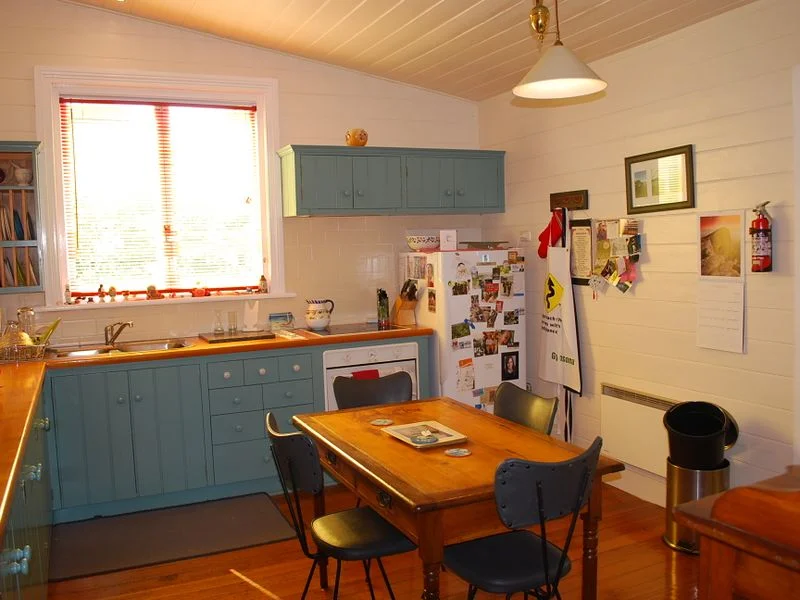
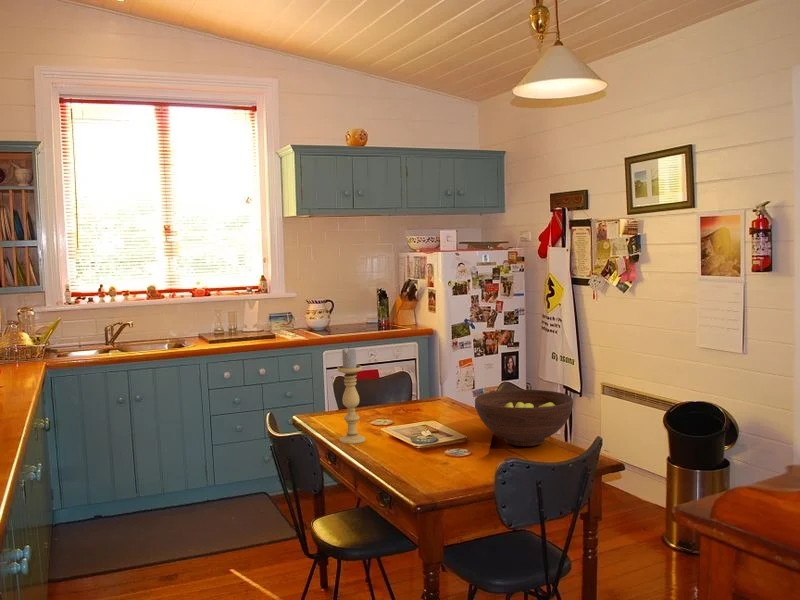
+ fruit bowl [474,389,574,447]
+ candle holder [337,346,366,445]
